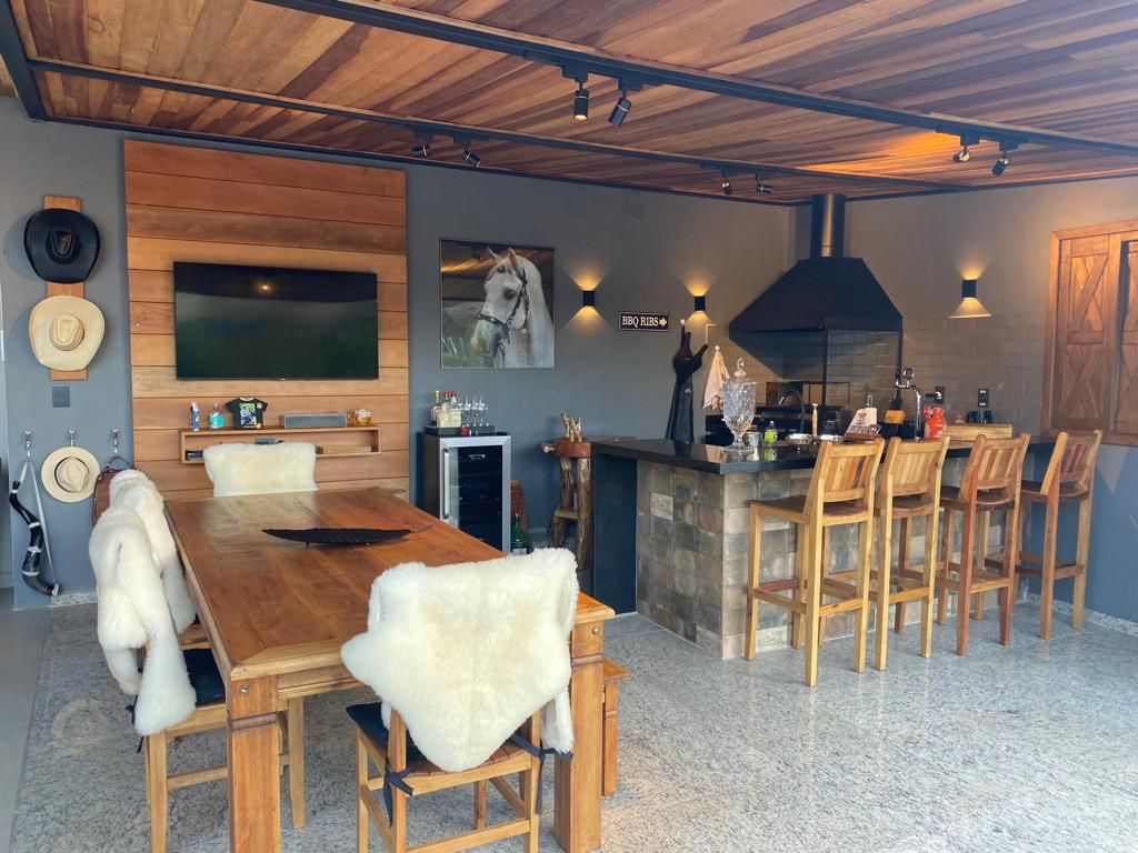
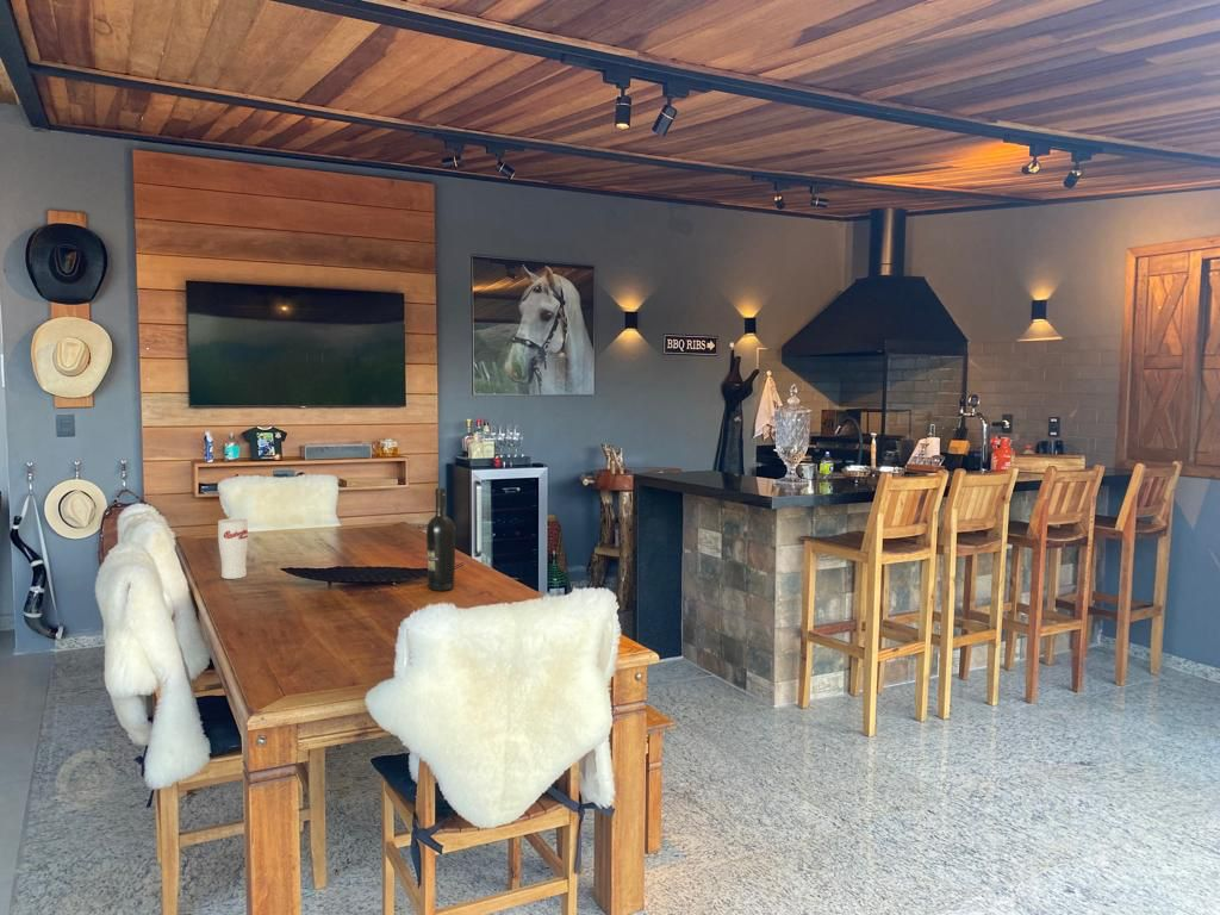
+ cup [217,517,249,580]
+ wine bottle [425,487,456,592]
